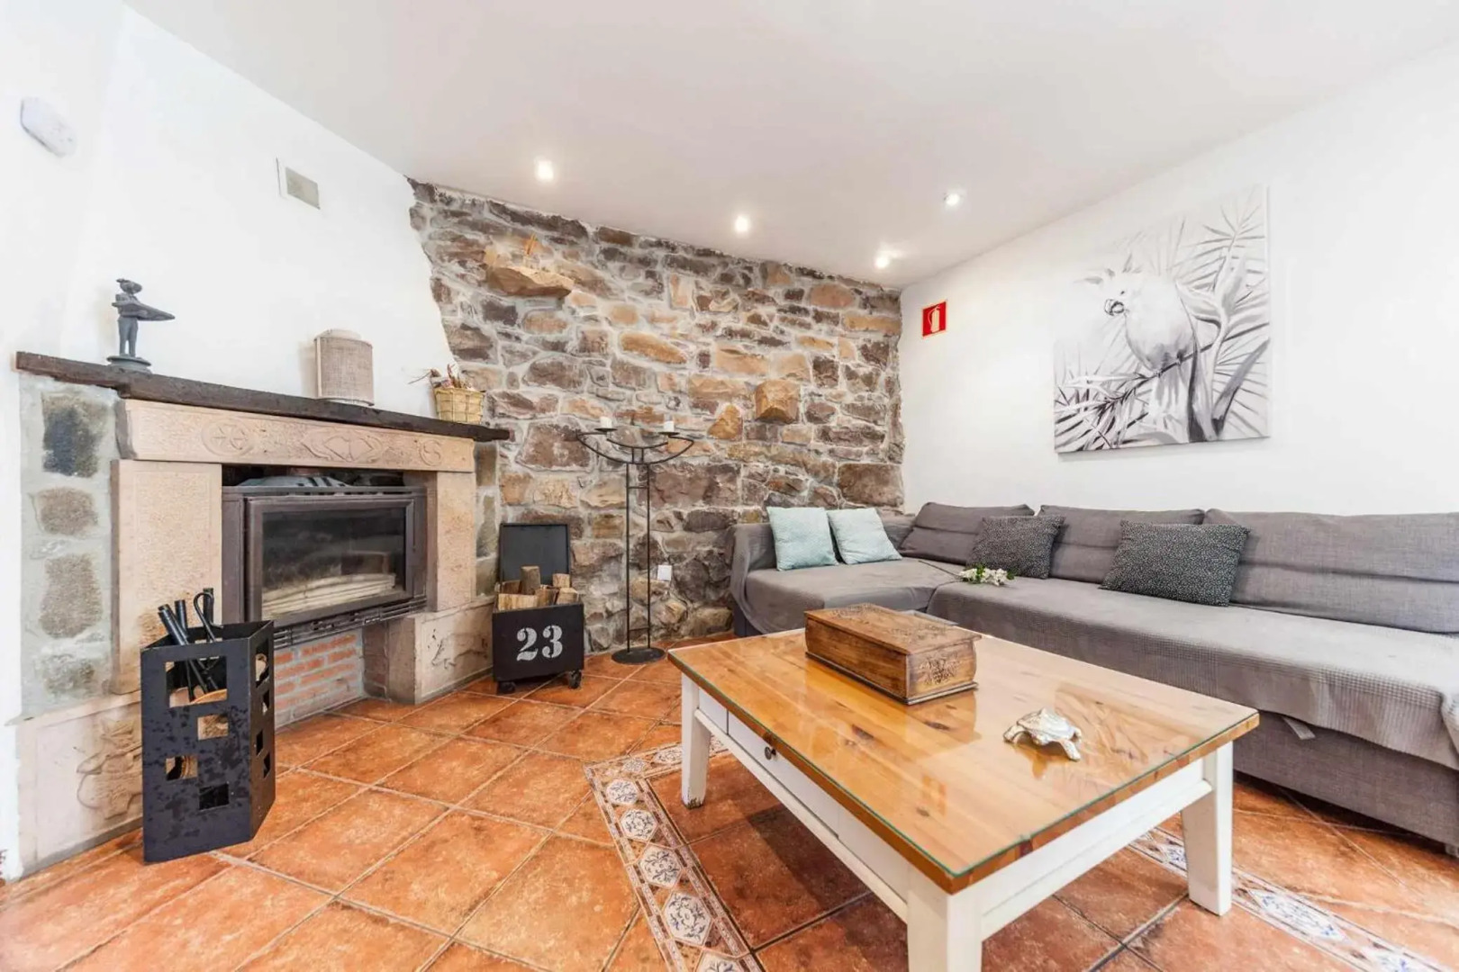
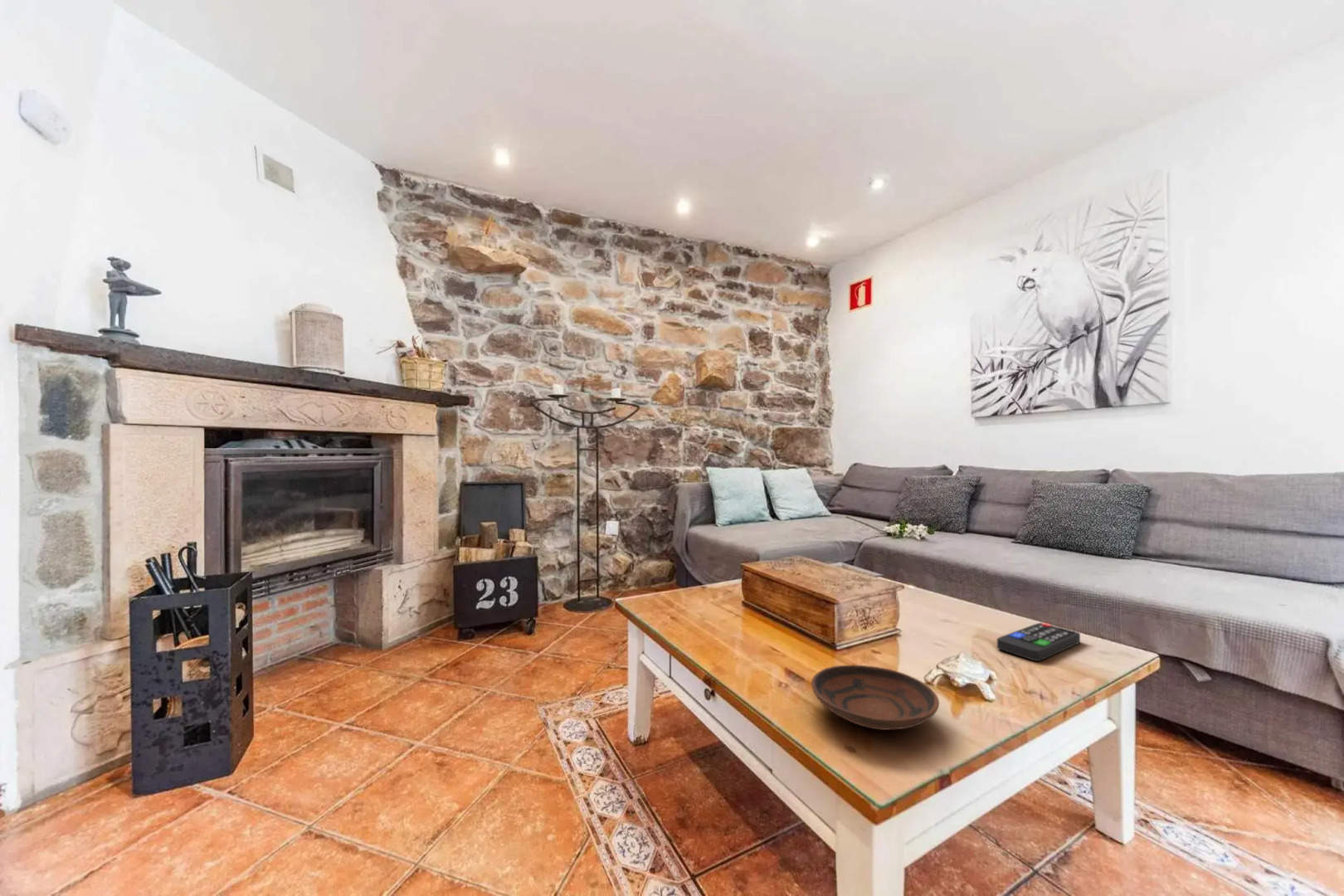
+ bowl [811,665,940,731]
+ remote control [996,622,1081,662]
